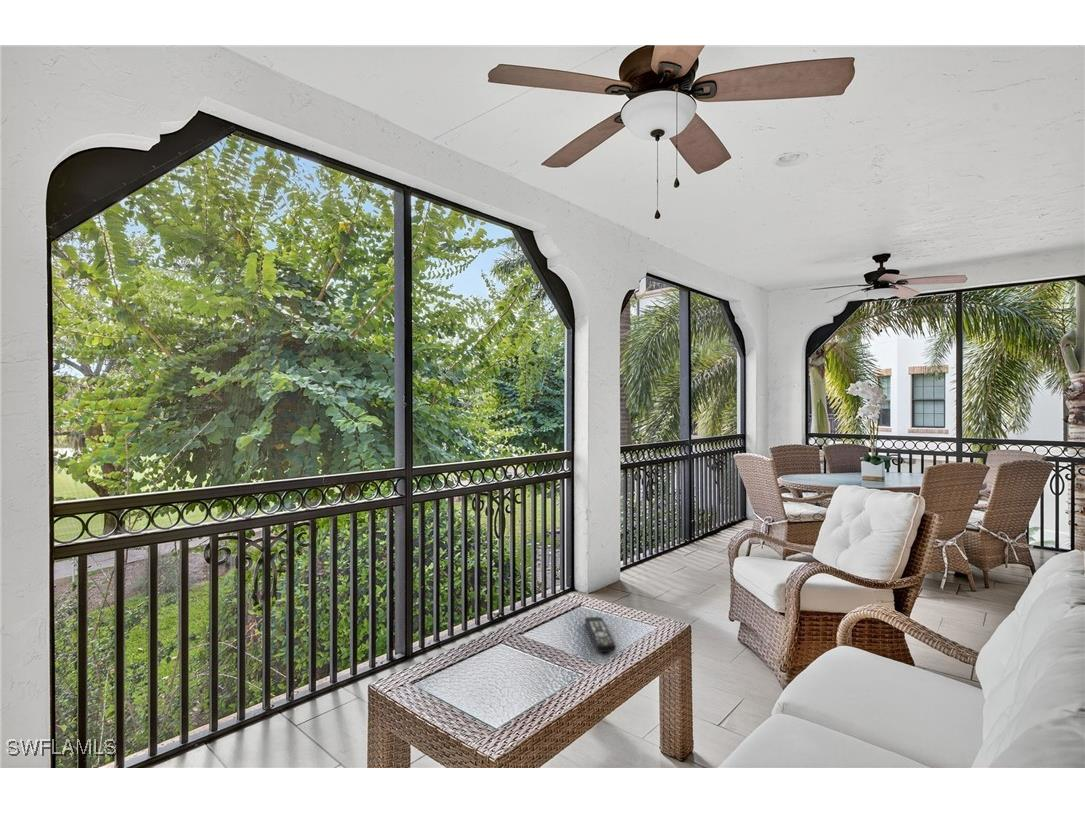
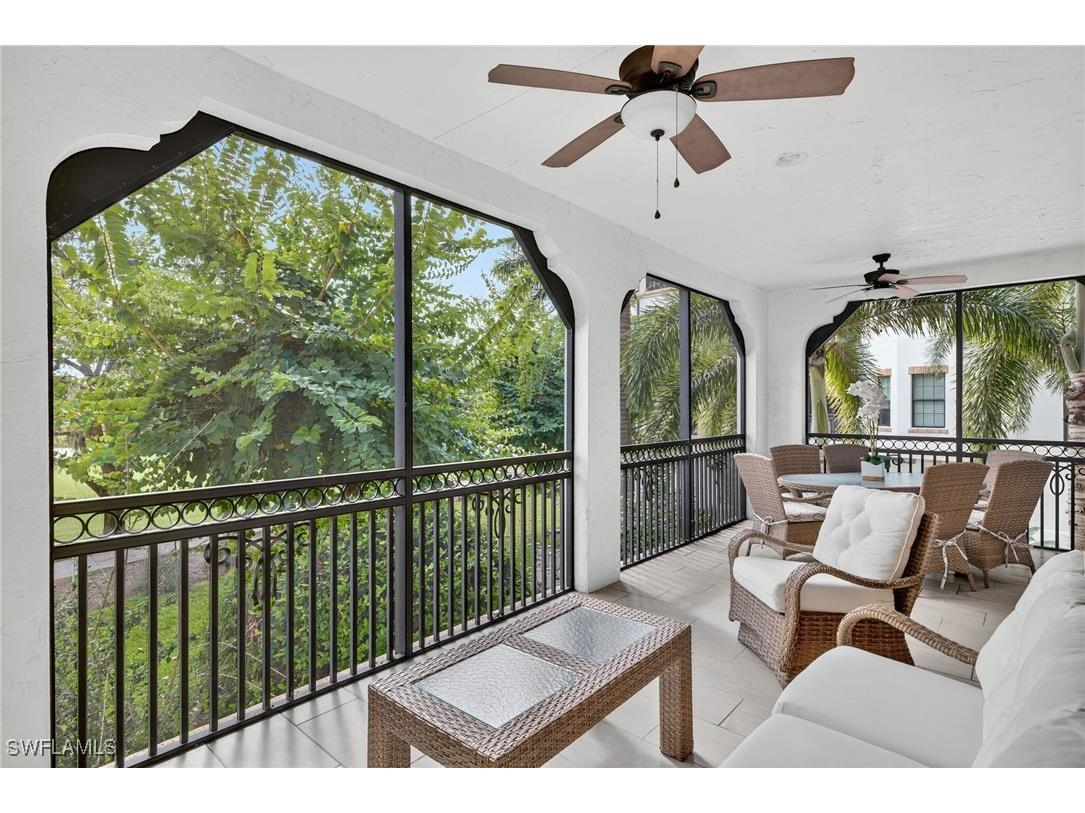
- remote control [584,616,617,653]
